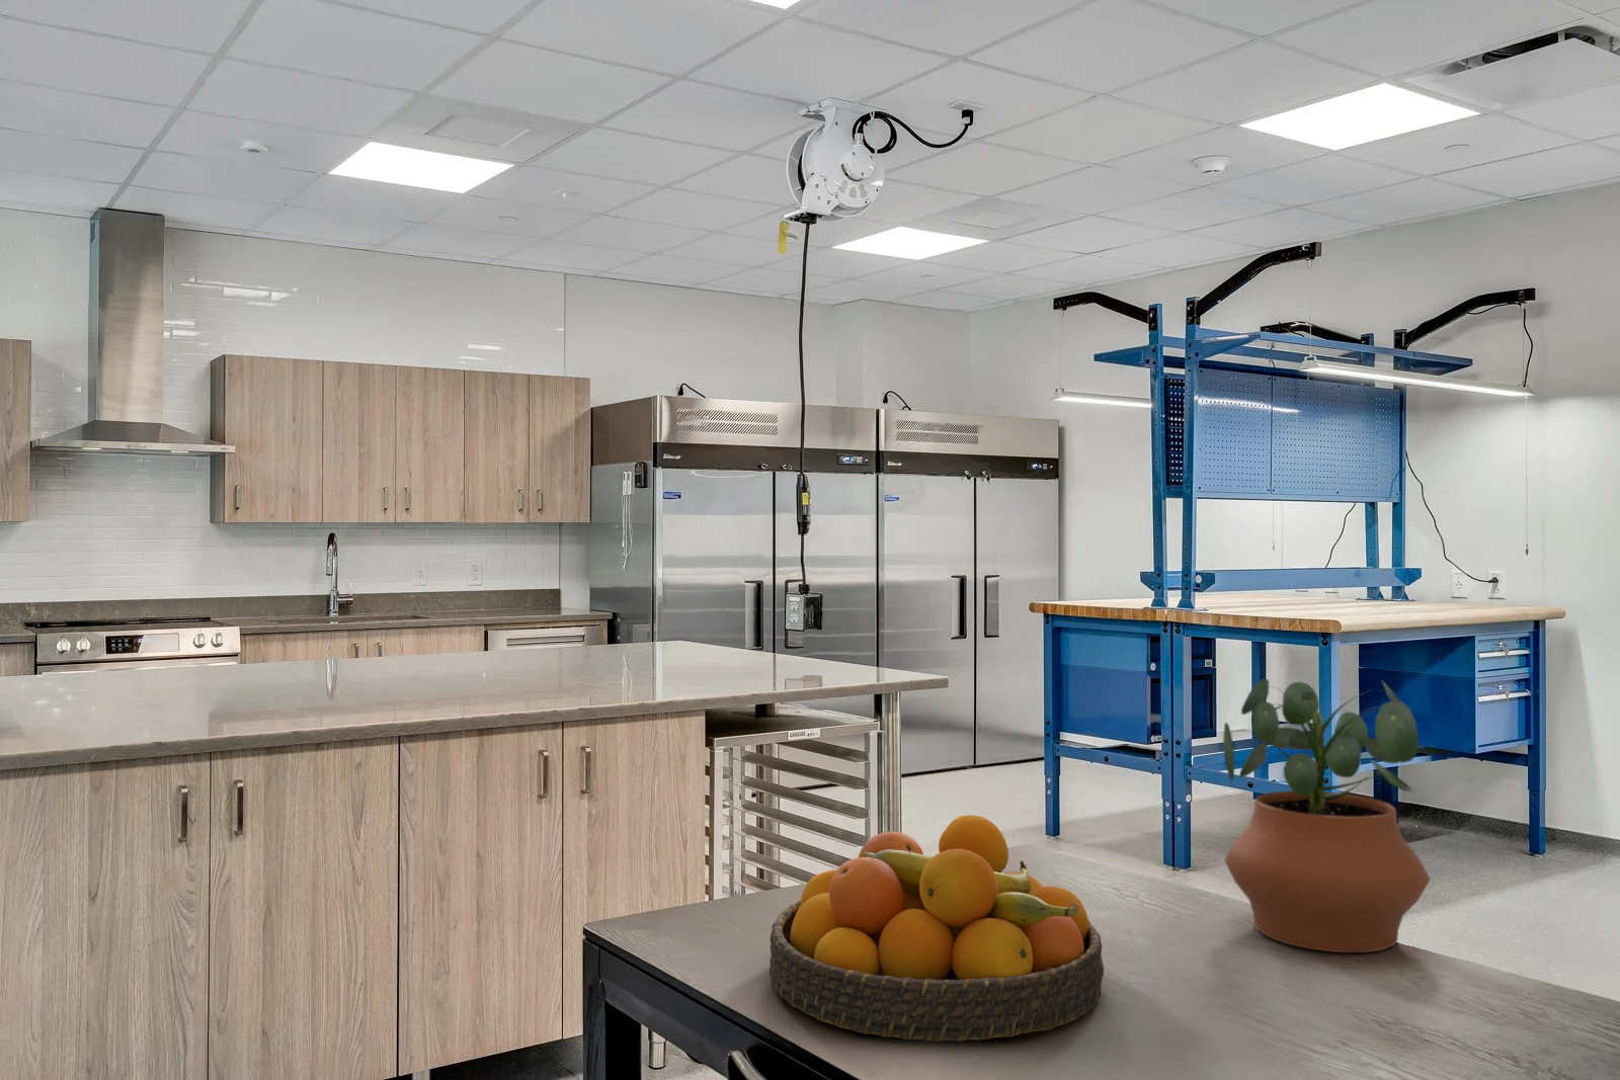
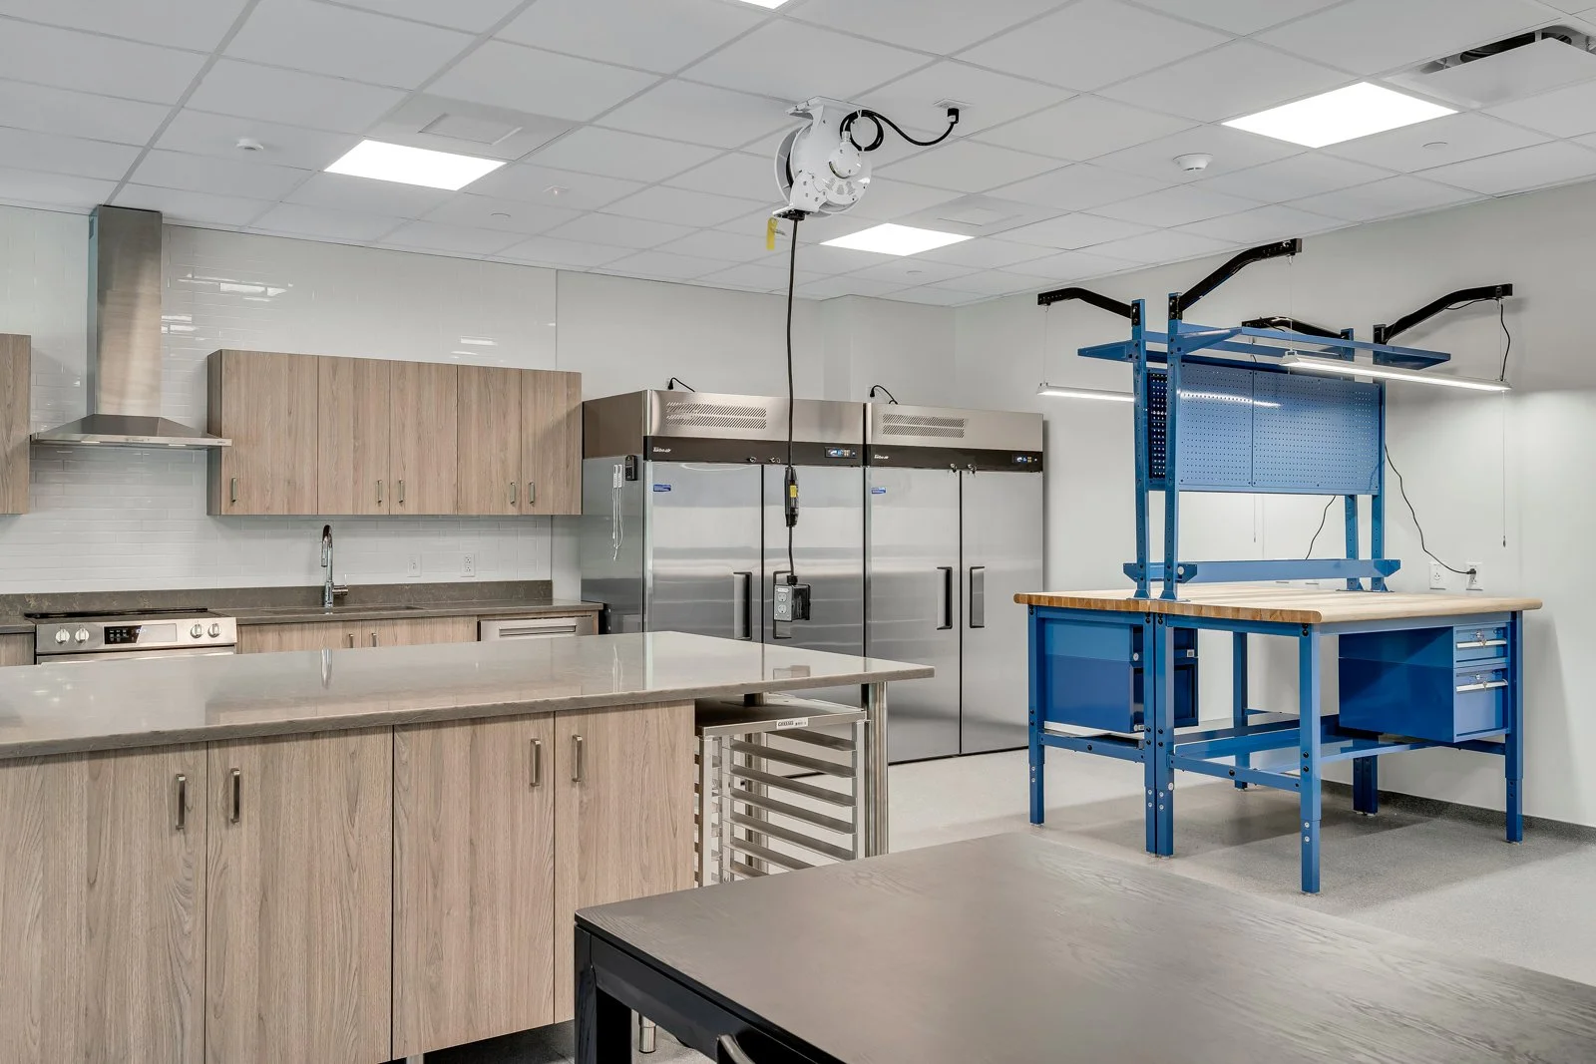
- potted plant [1222,679,1431,953]
- fruit bowl [769,814,1104,1043]
